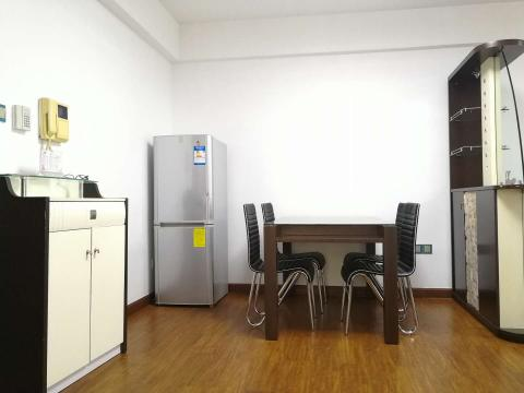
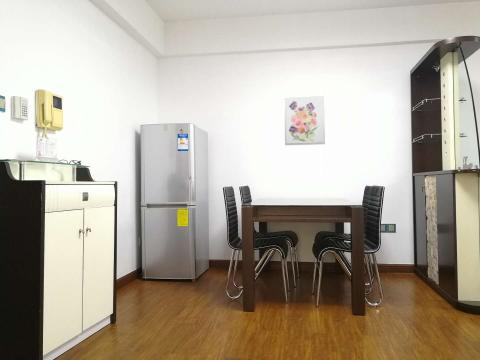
+ wall art [283,95,326,146]
